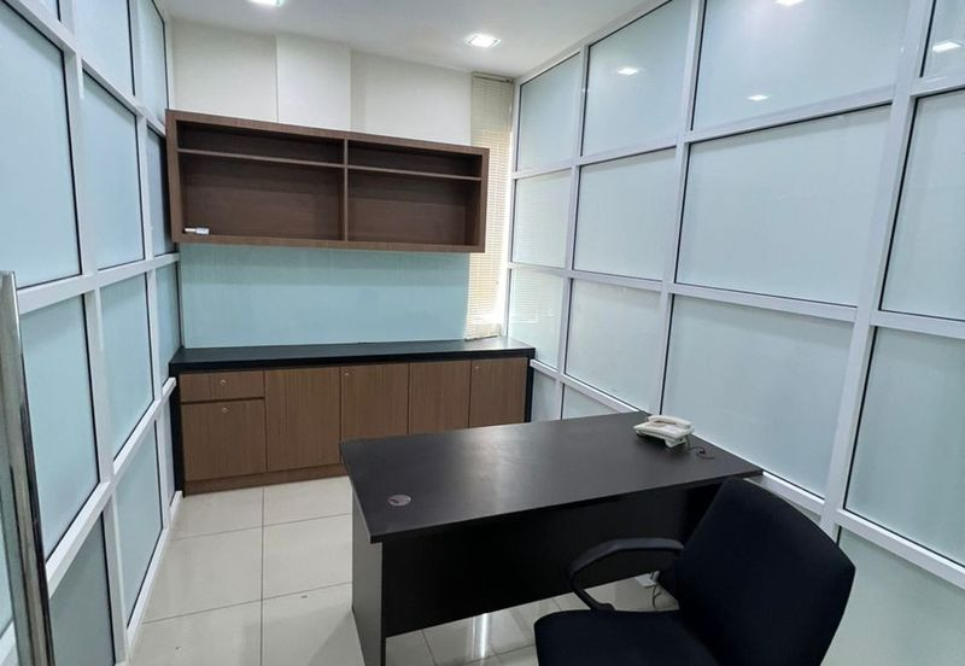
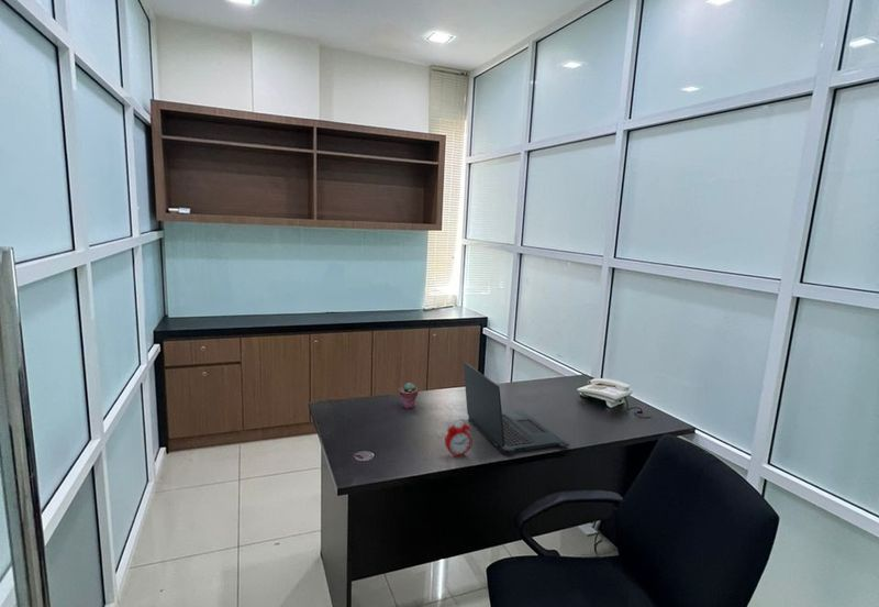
+ alarm clock [444,418,474,459]
+ potted succulent [398,382,419,409]
+ laptop [463,361,570,455]
